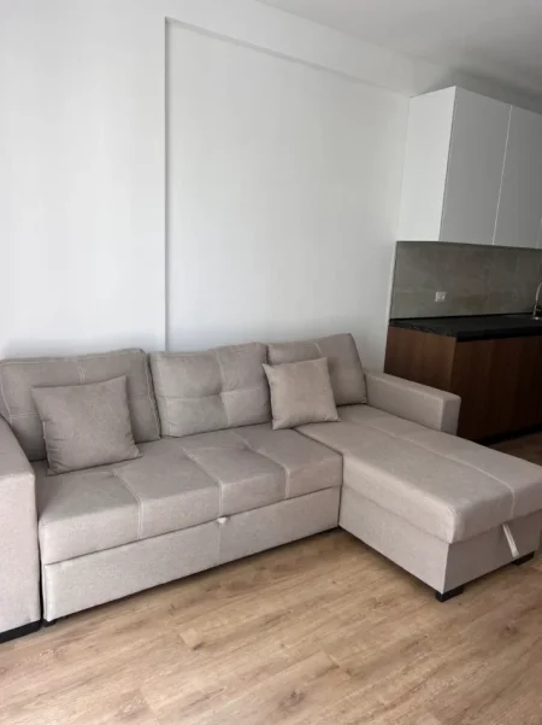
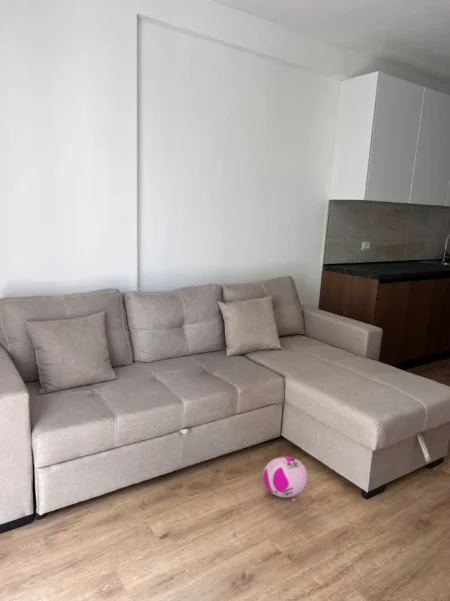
+ ball [262,455,308,503]
